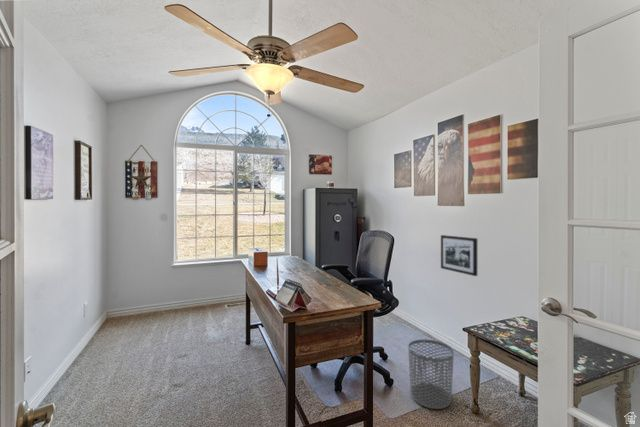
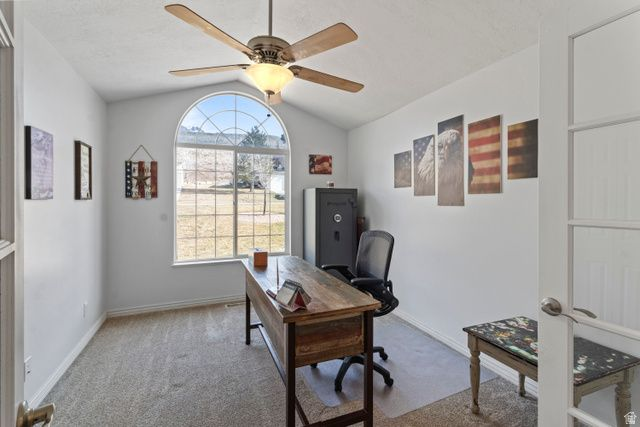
- waste bin [407,339,455,410]
- picture frame [440,234,478,277]
